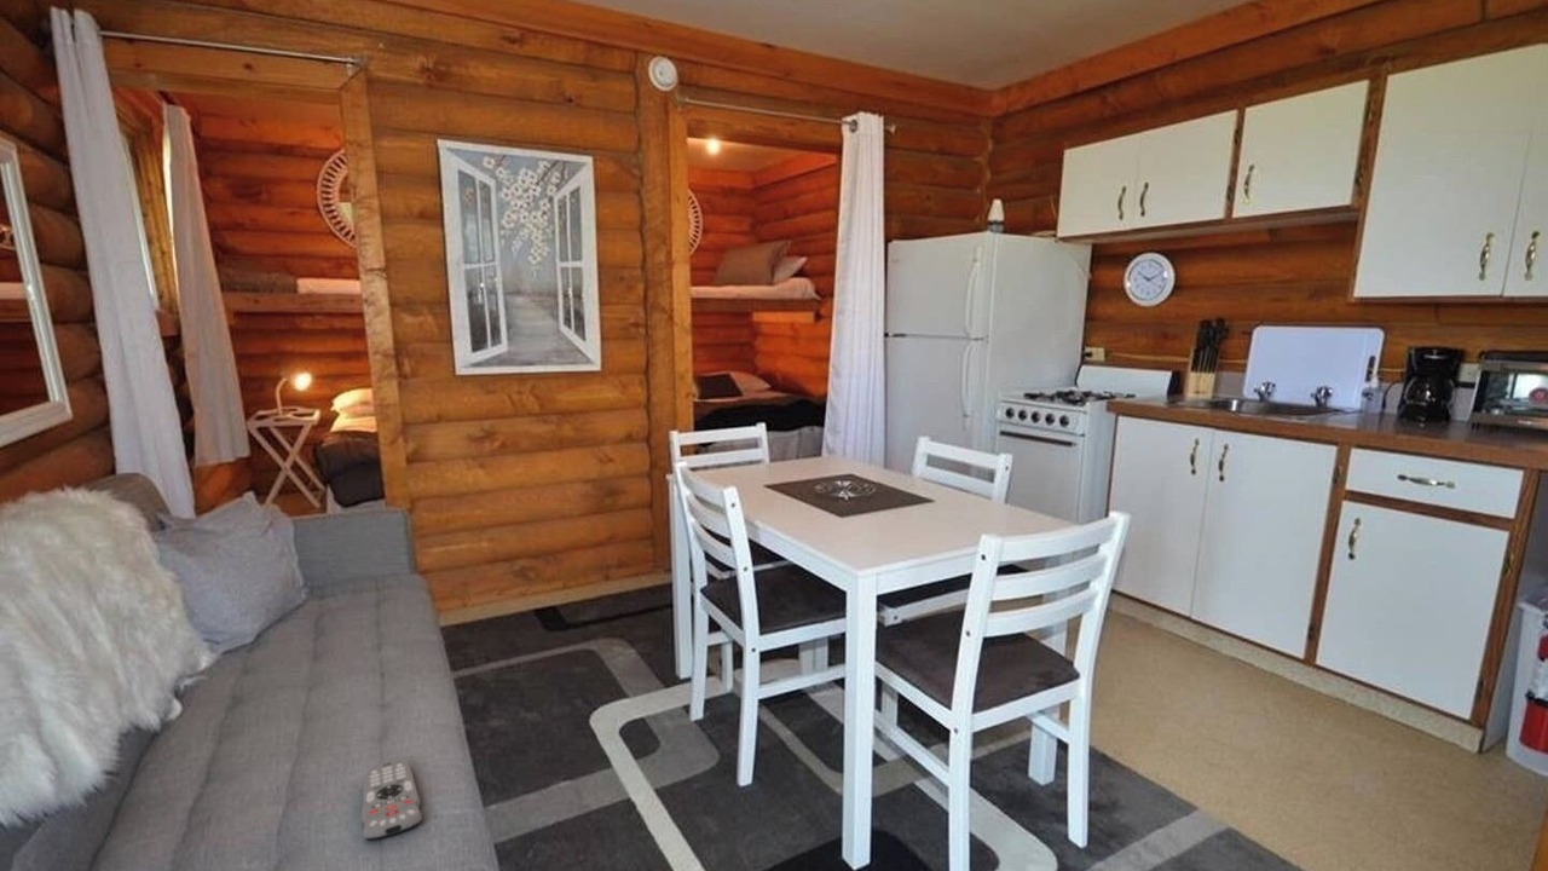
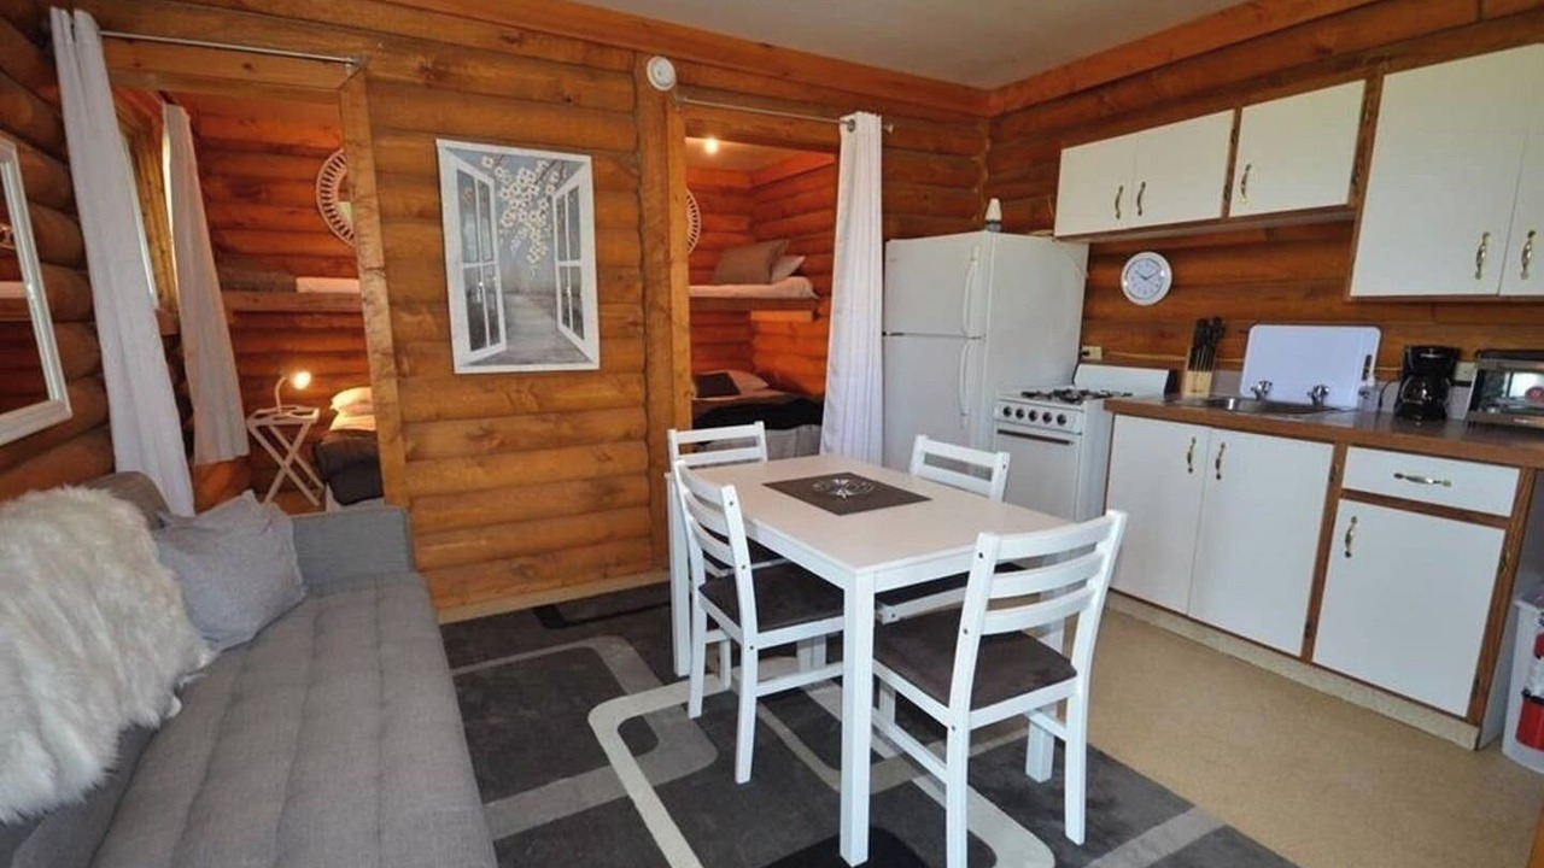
- remote control [360,758,423,841]
